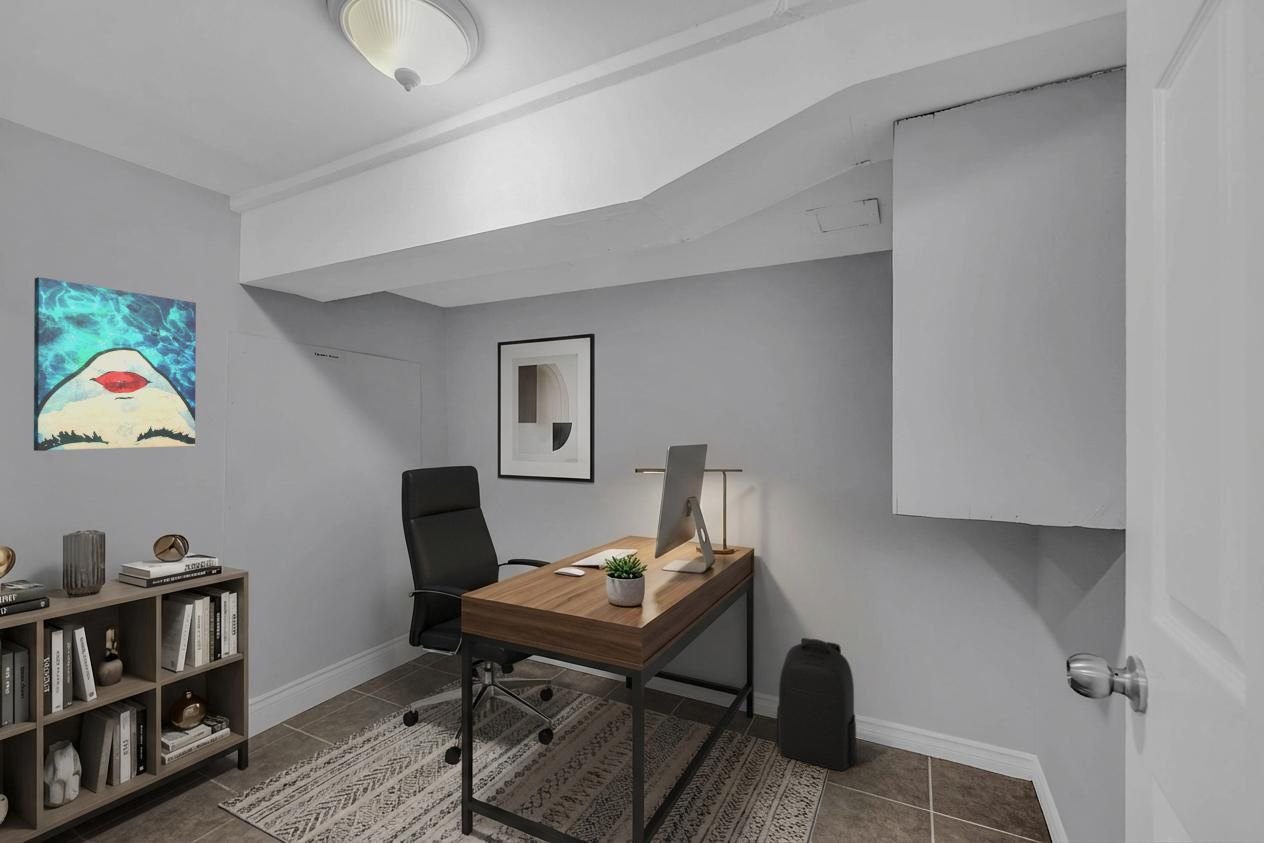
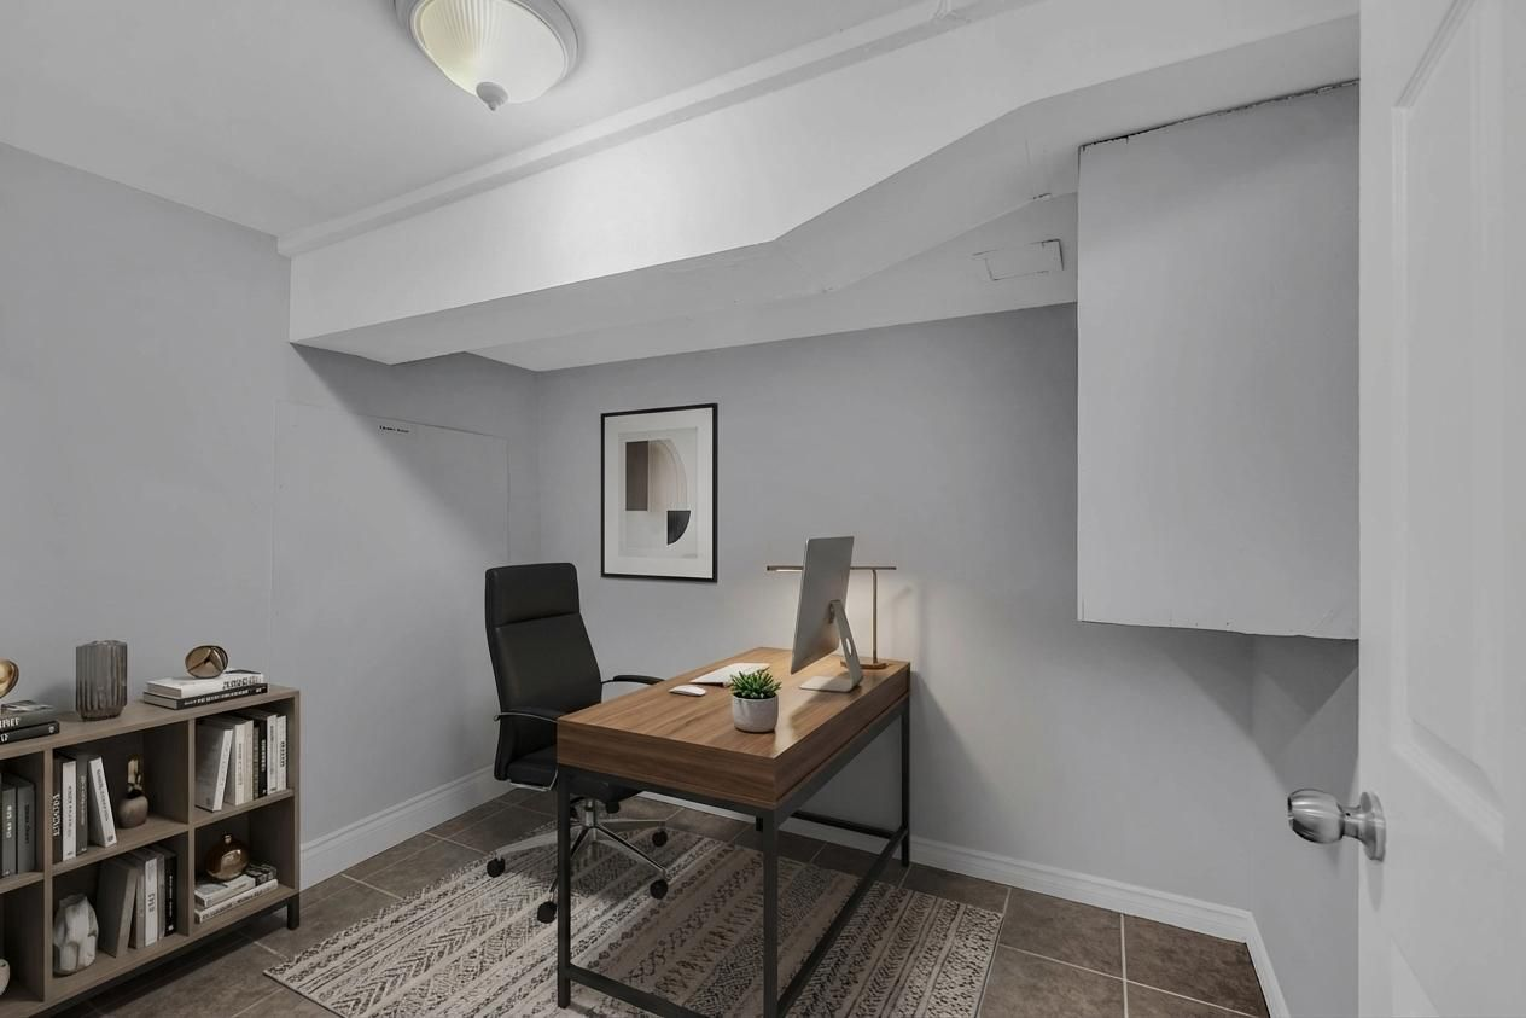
- wall art [33,276,197,452]
- backpack [774,637,858,772]
